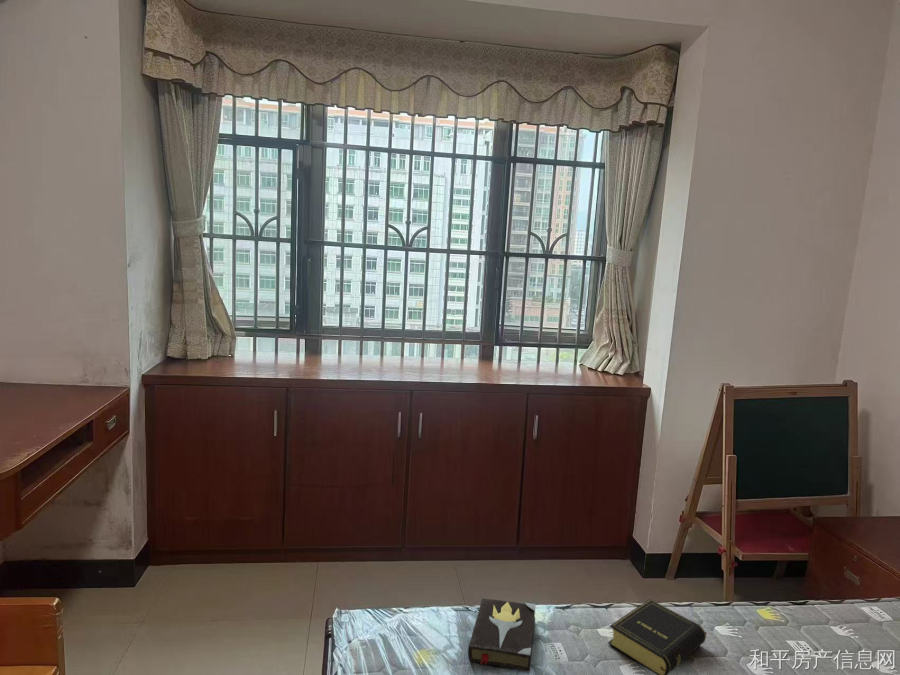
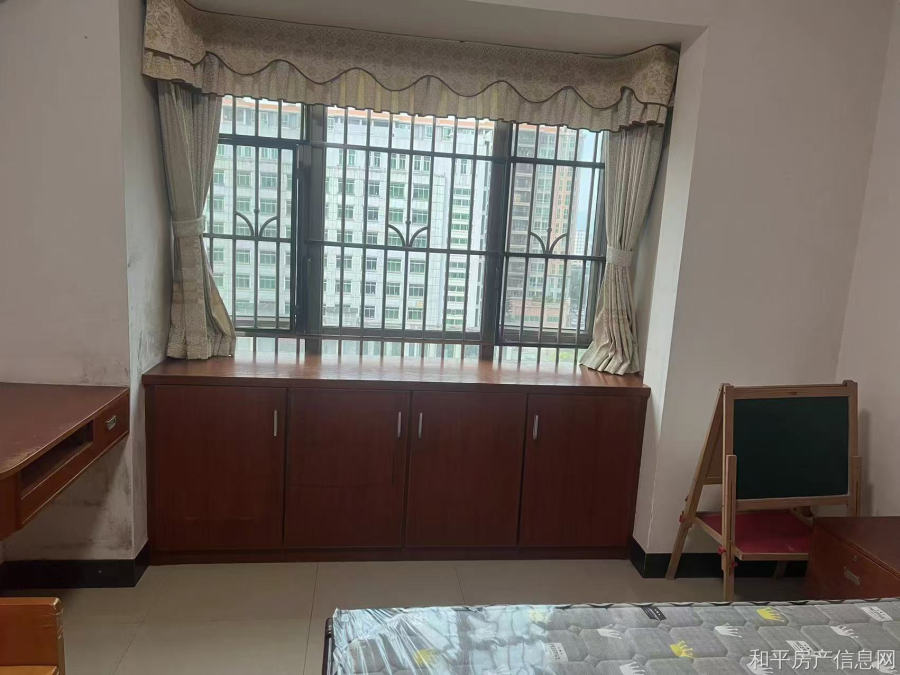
- hardback book [467,597,536,674]
- book [607,598,708,675]
